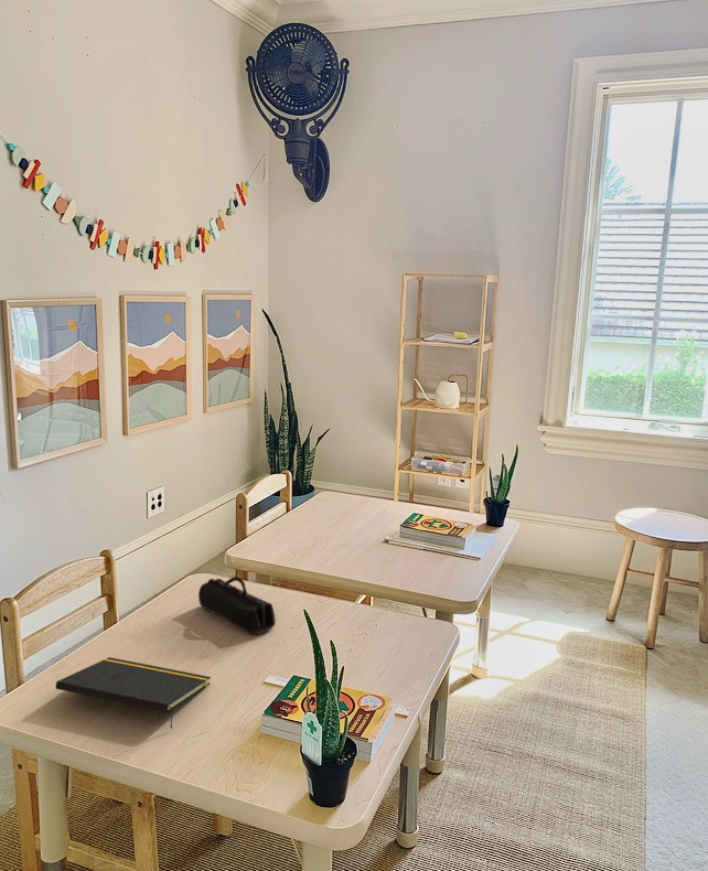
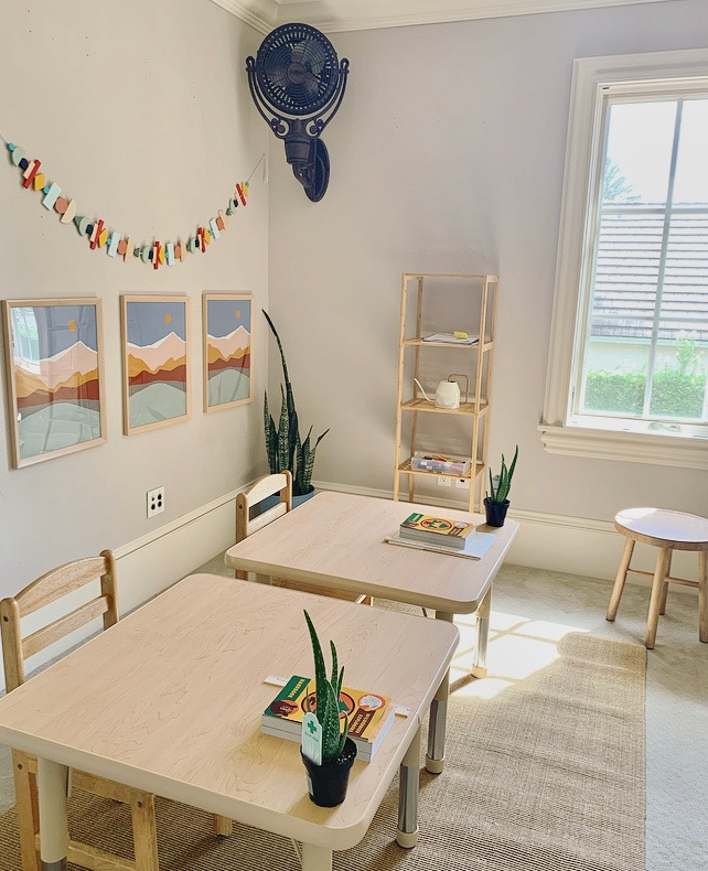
- pencil case [197,576,277,635]
- notepad [55,656,212,730]
